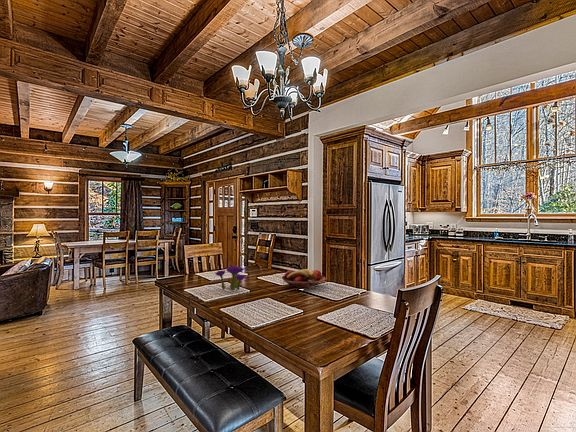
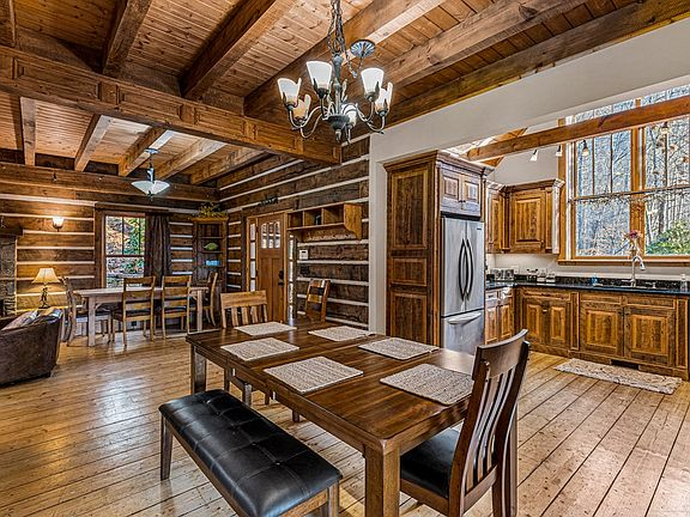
- fruit basket [281,268,326,289]
- flower [214,264,246,291]
